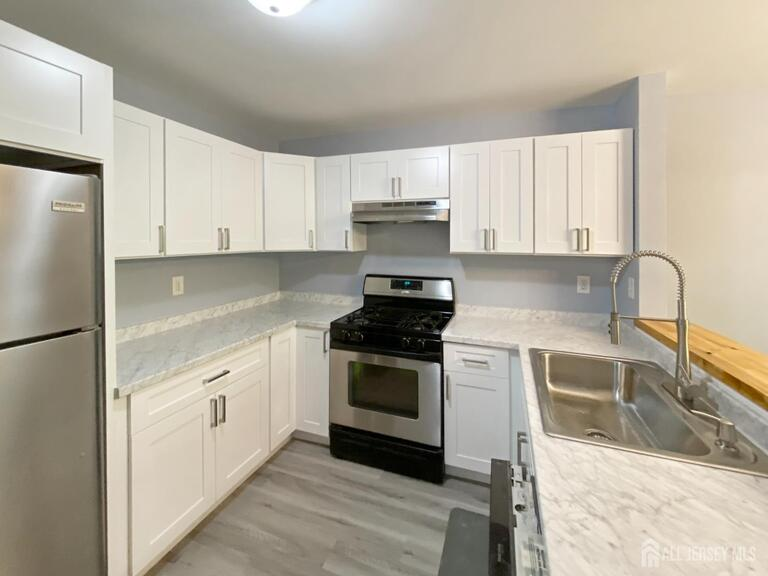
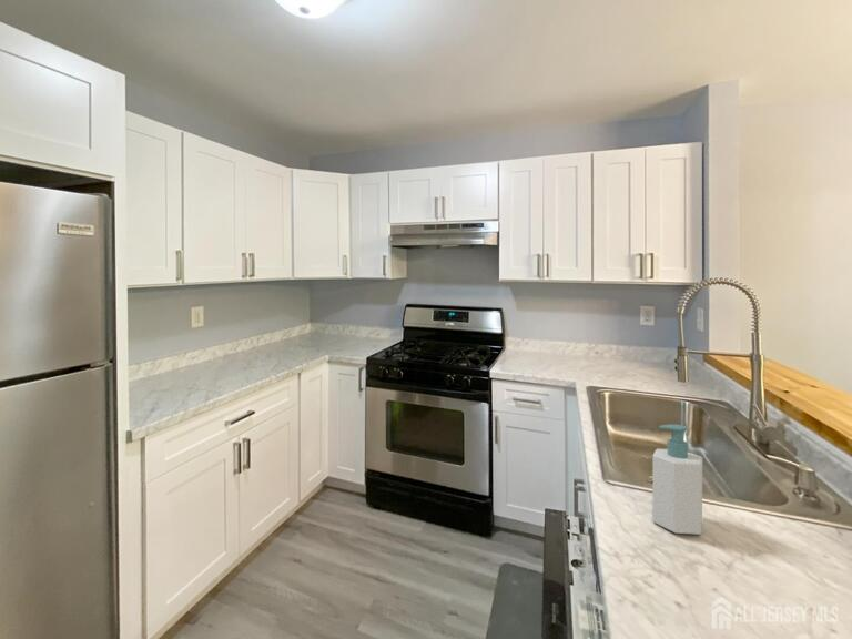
+ soap bottle [651,424,703,536]
